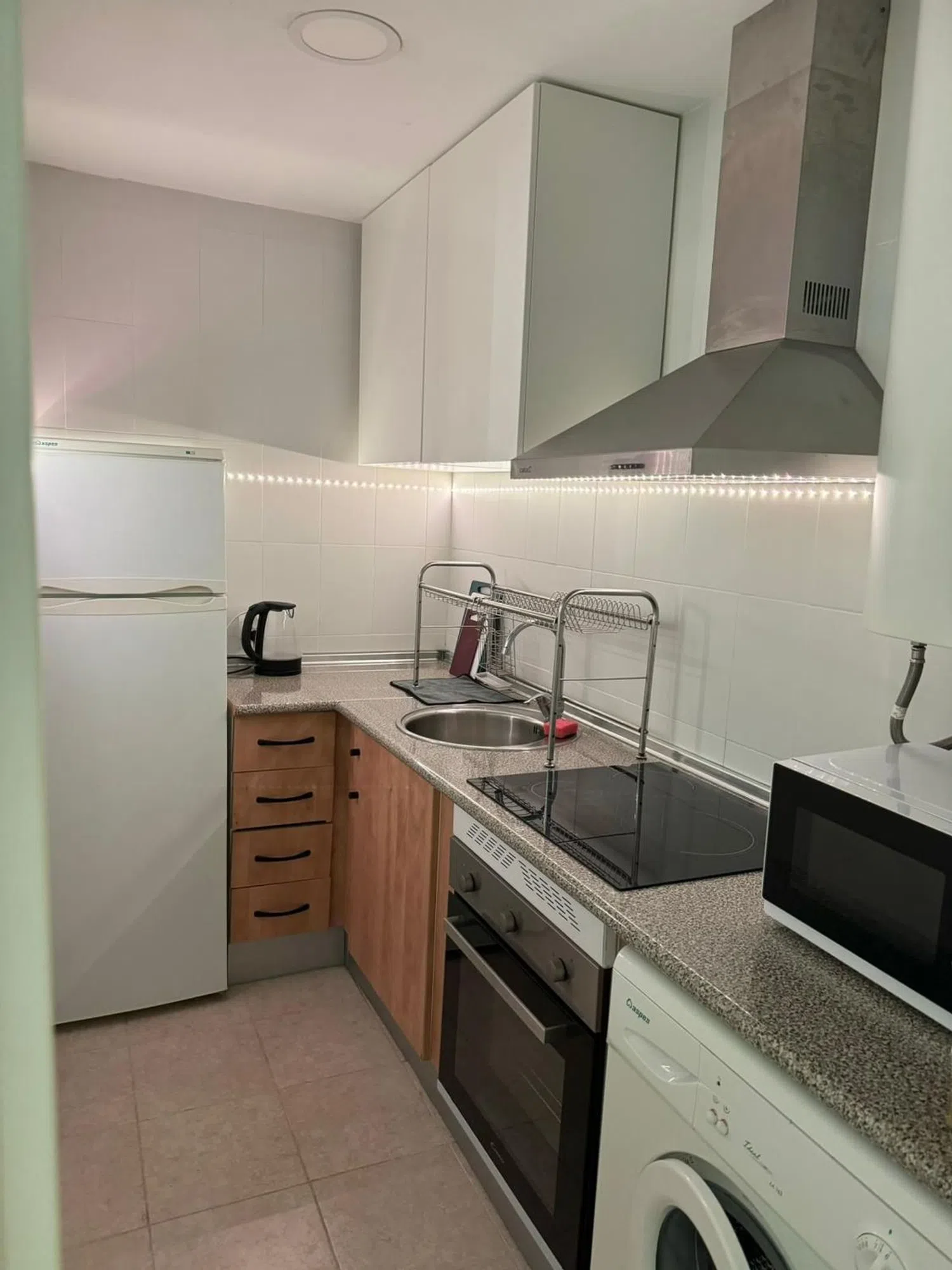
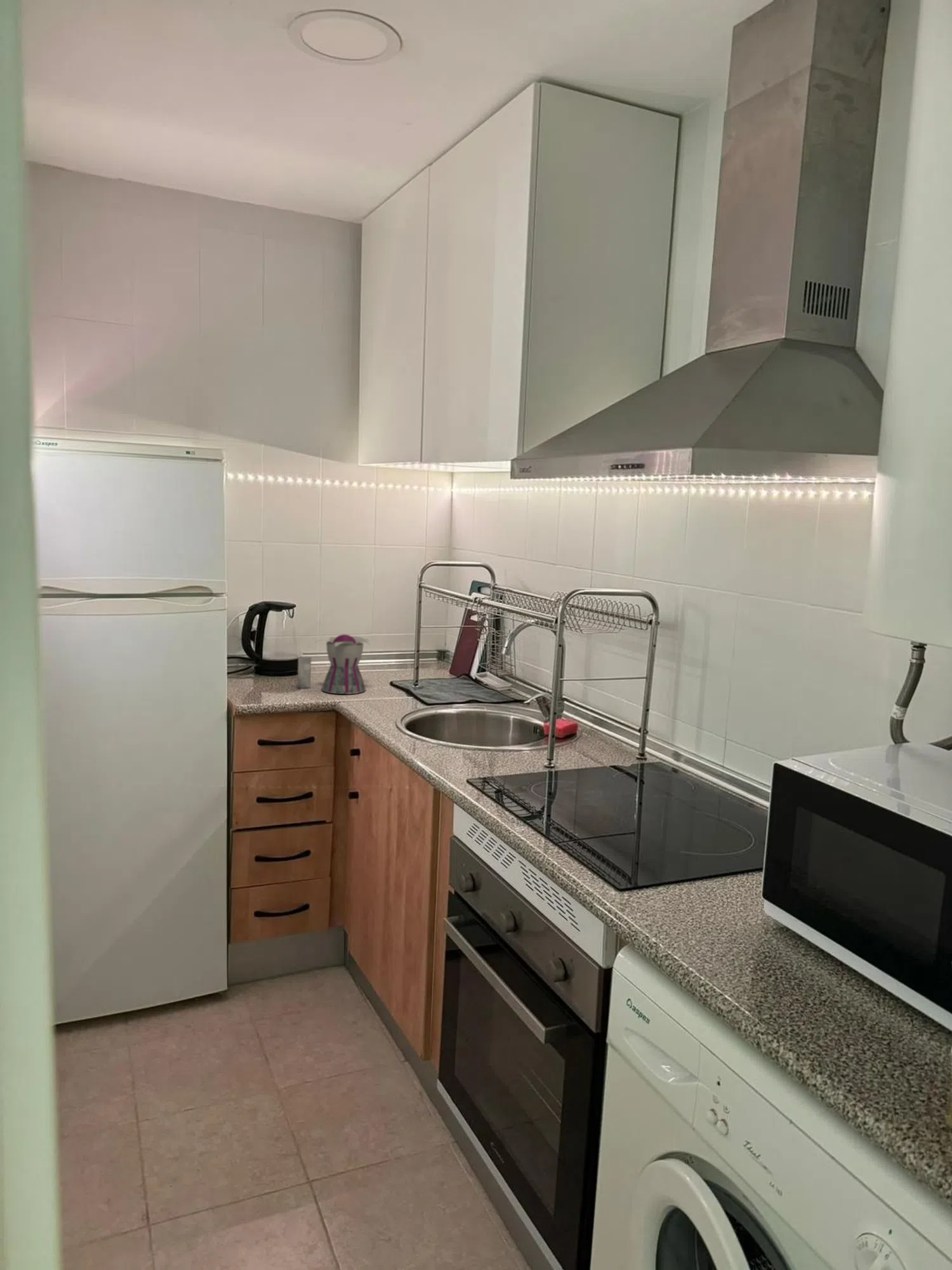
+ teapot [297,634,371,695]
